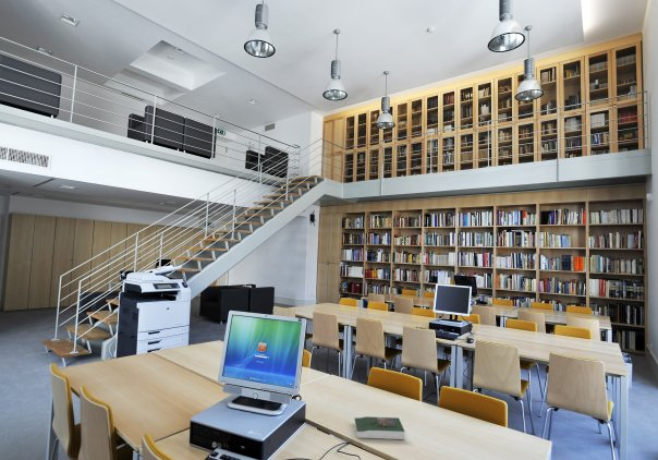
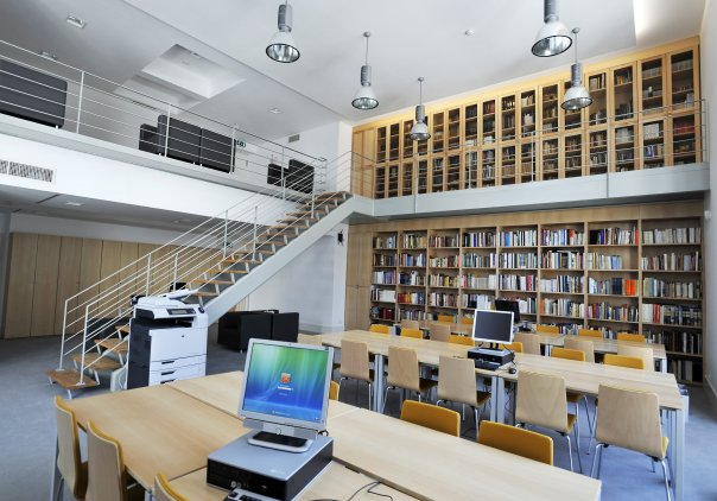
- book [354,415,406,440]
